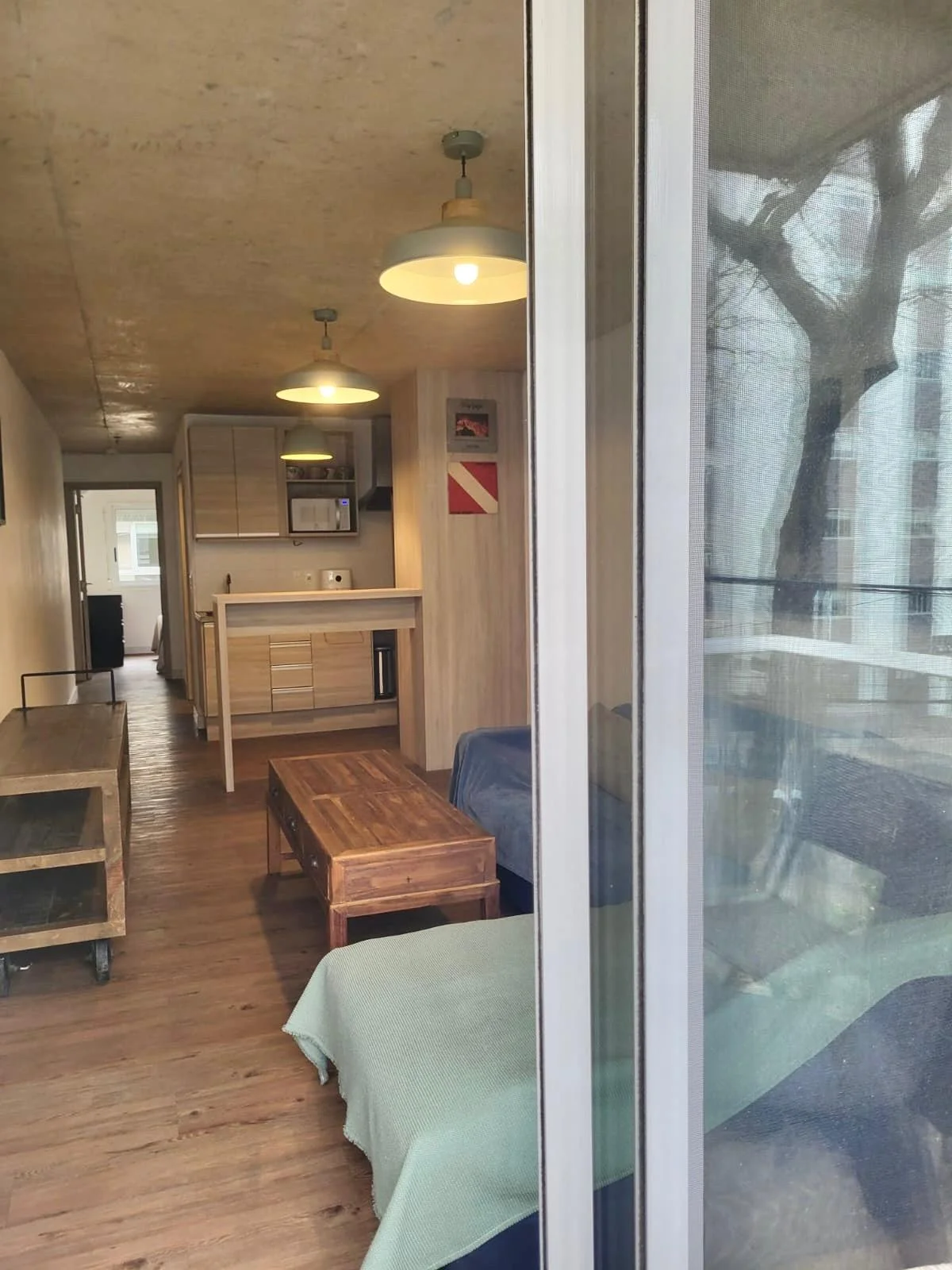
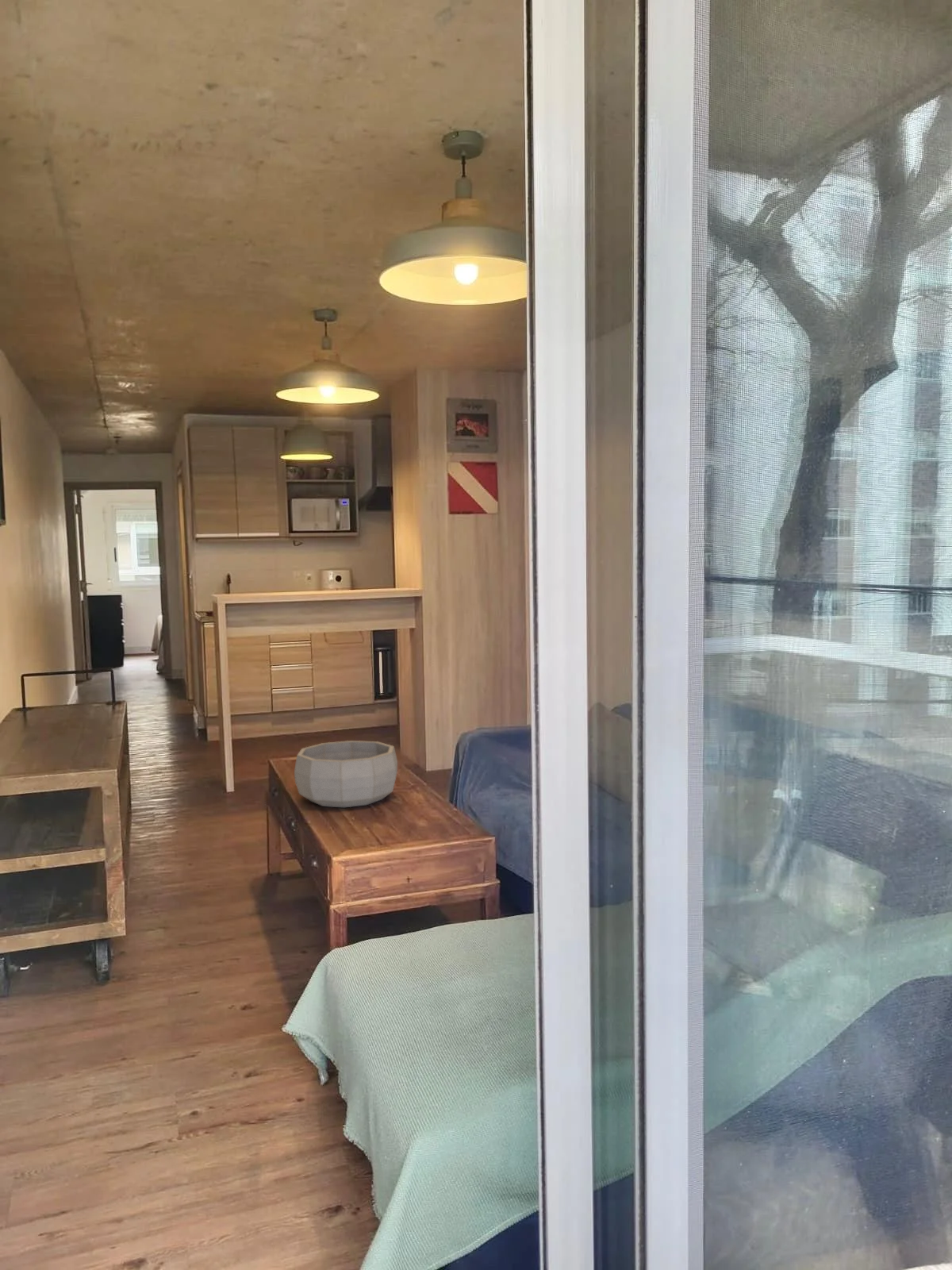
+ decorative bowl [294,740,398,808]
